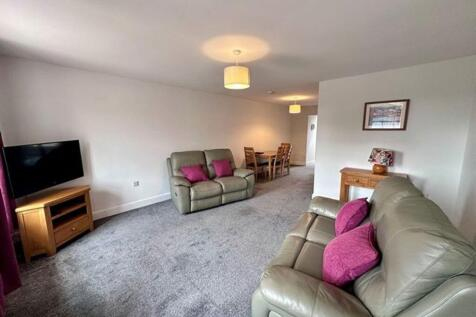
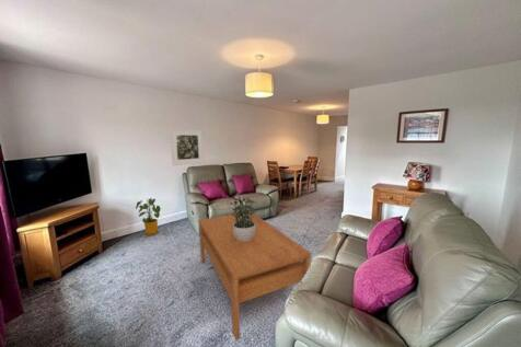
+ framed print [170,128,205,166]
+ coffee table [197,210,312,342]
+ house plant [135,197,161,236]
+ potted plant [229,196,257,241]
